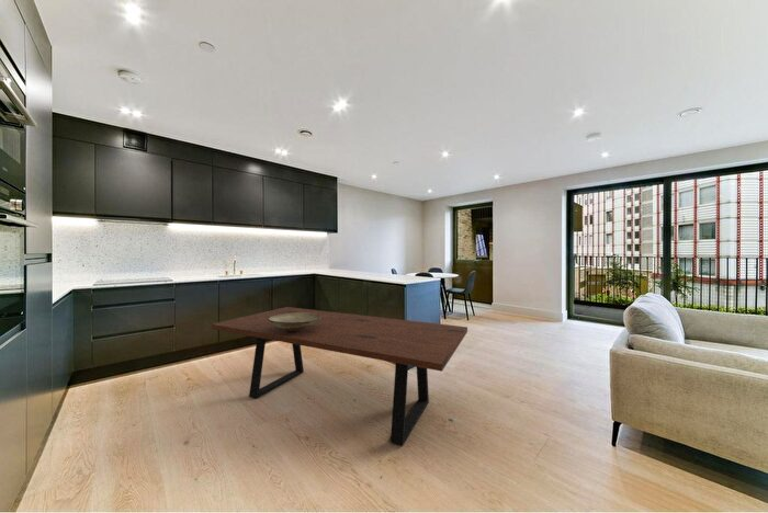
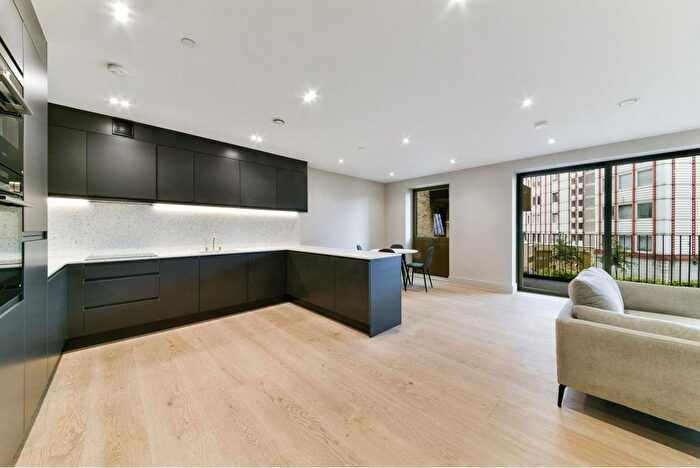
- decorative bowl [268,312,320,331]
- dining table [211,306,468,447]
